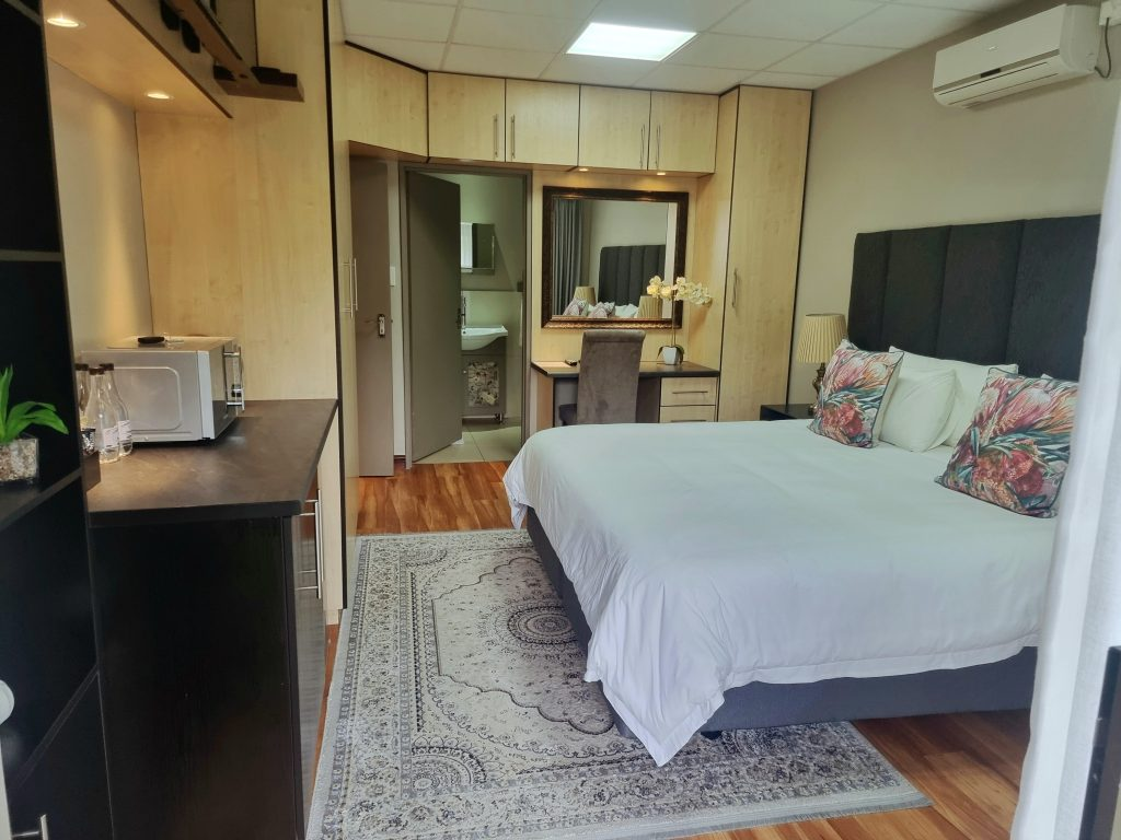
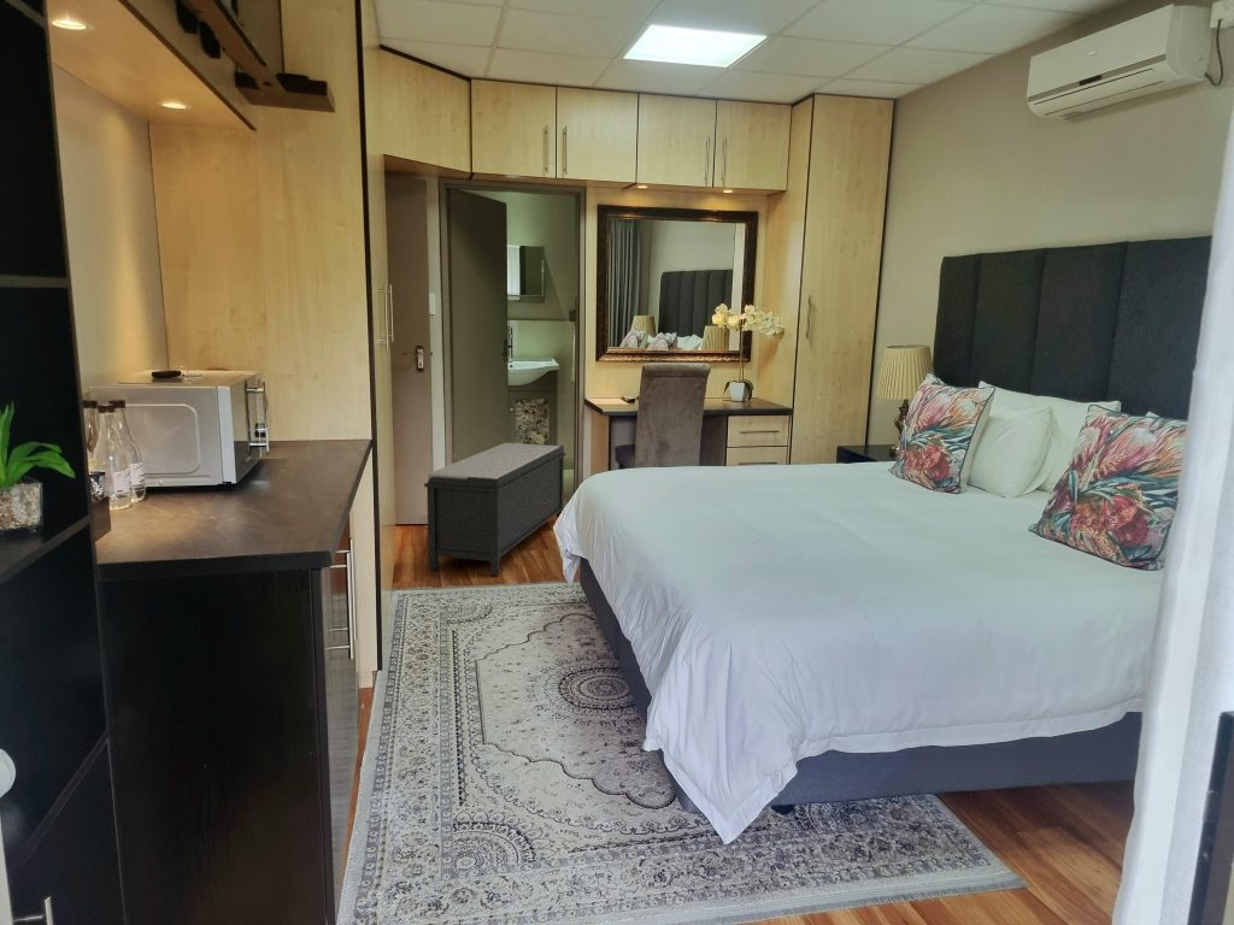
+ bench [423,442,566,577]
